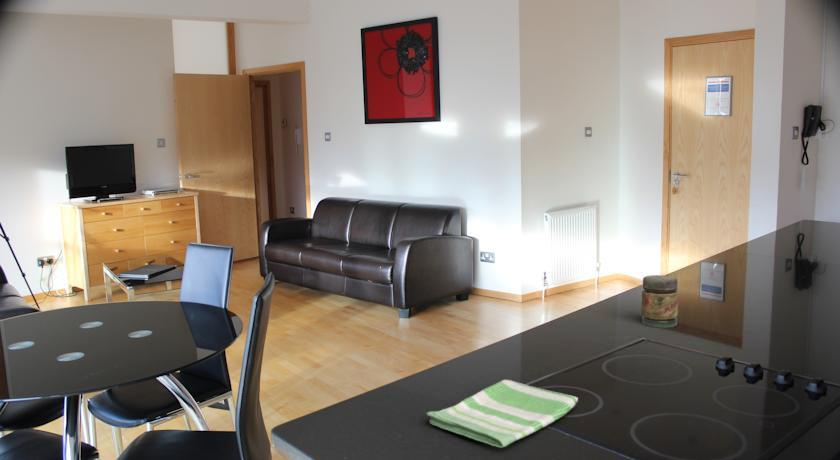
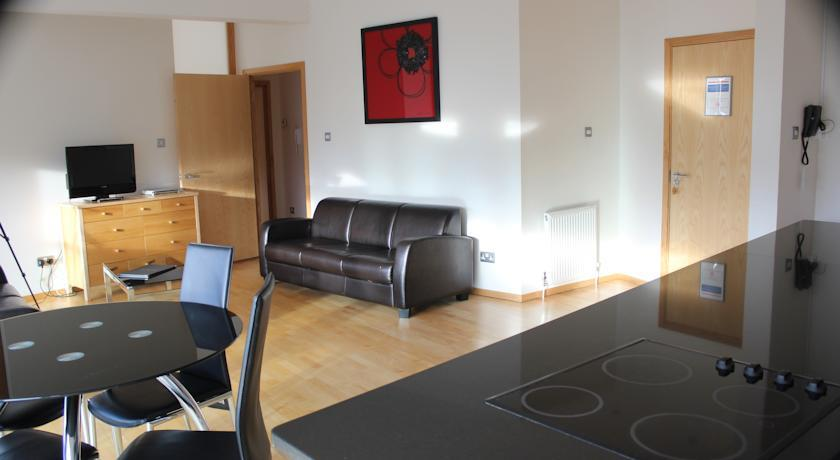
- jar [641,274,679,329]
- dish towel [426,379,579,449]
